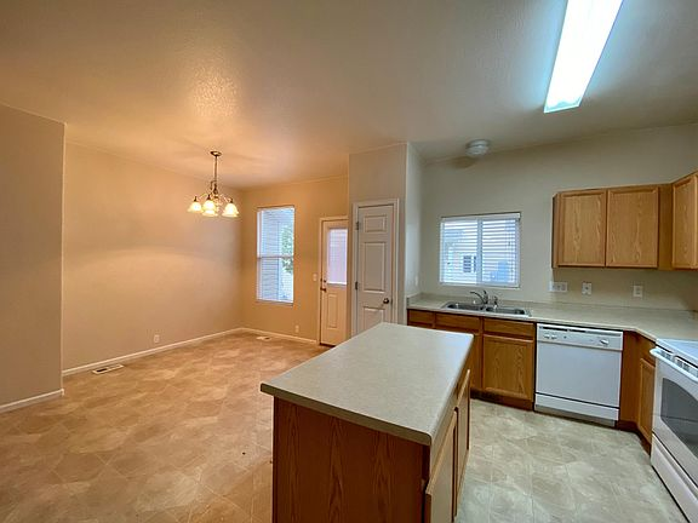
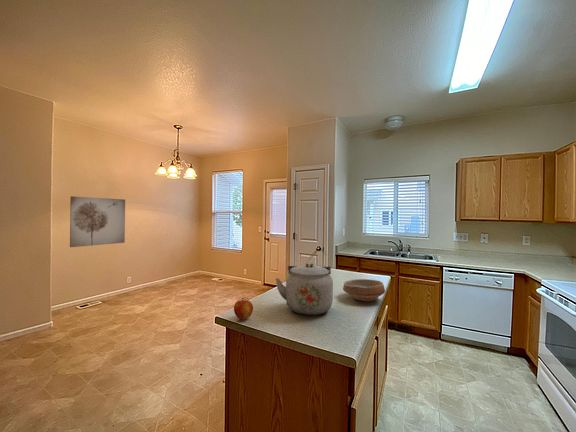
+ kettle [275,262,334,316]
+ wall art [69,195,126,248]
+ apple [233,297,254,321]
+ bowl [342,278,386,302]
